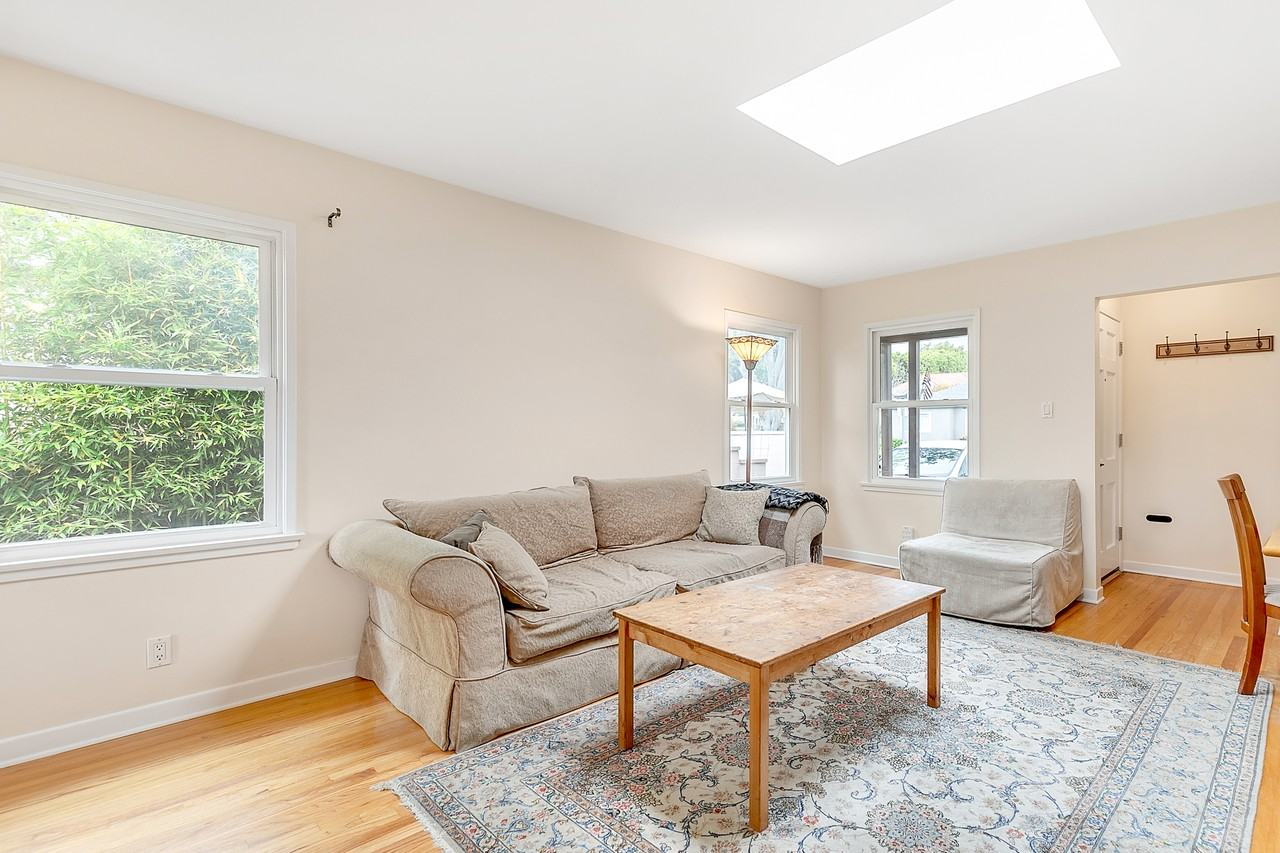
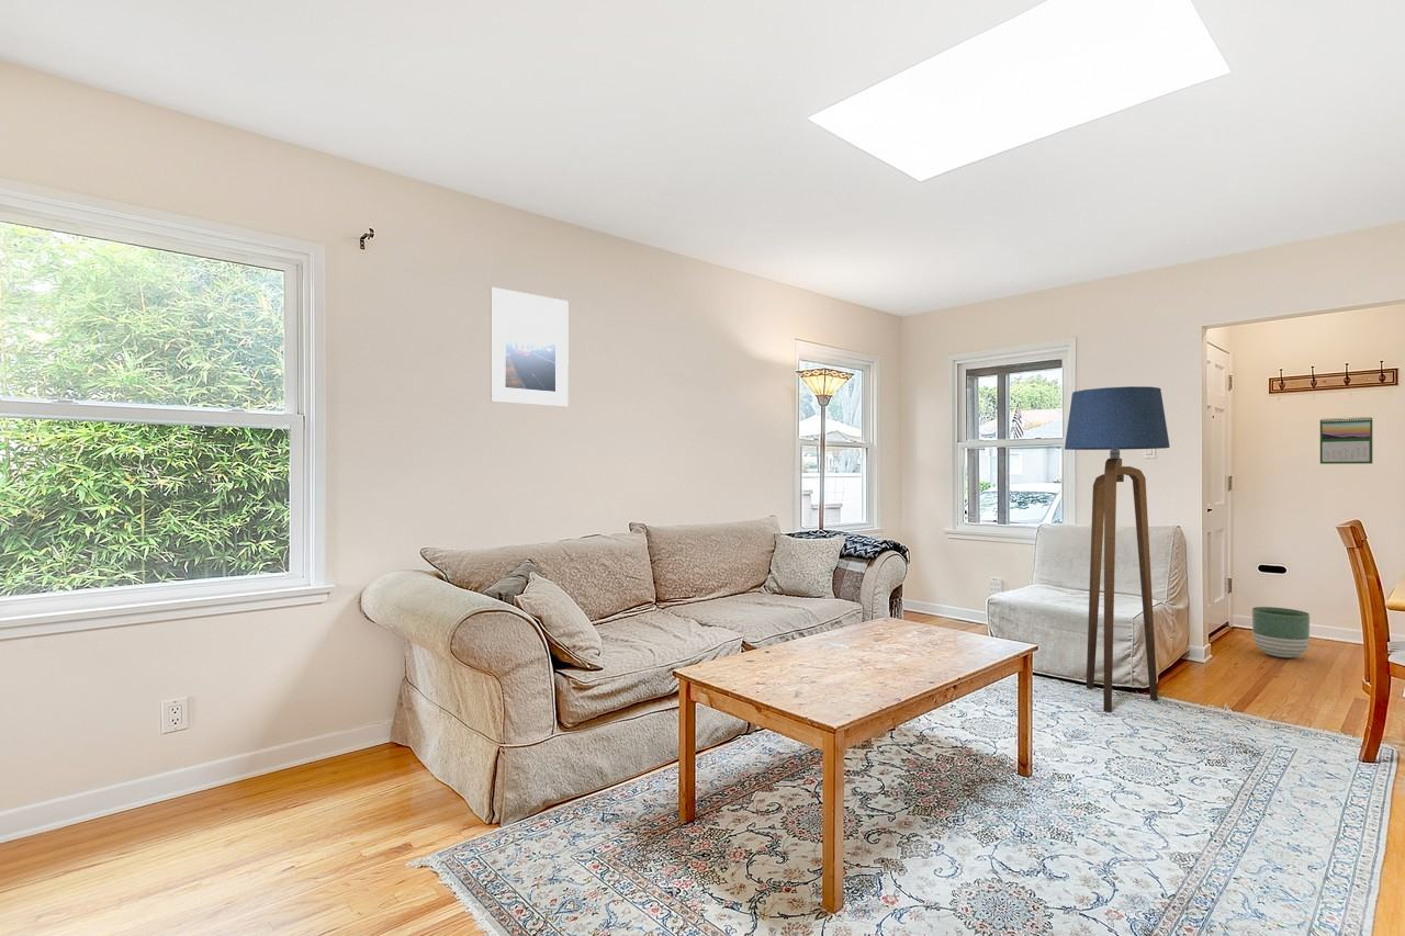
+ calendar [1319,416,1373,465]
+ planter [1251,606,1311,658]
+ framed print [490,286,570,407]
+ floor lamp [1064,385,1171,713]
